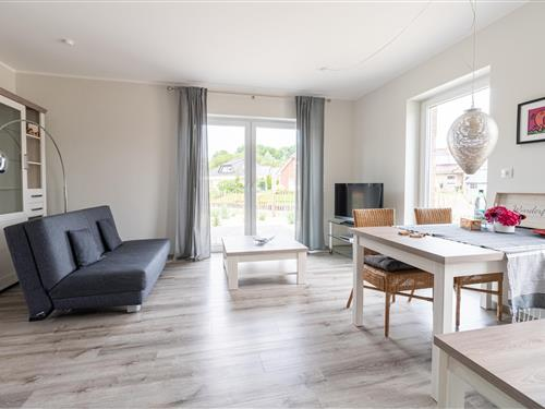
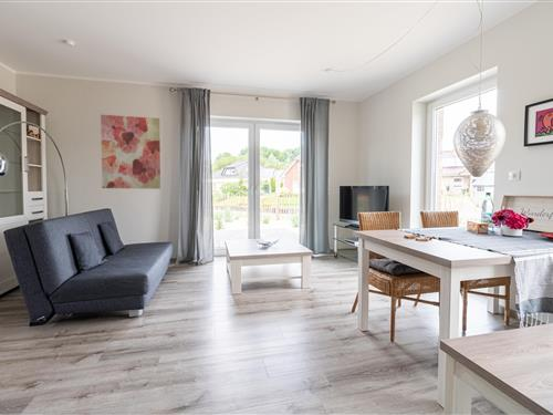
+ wall art [100,114,161,190]
